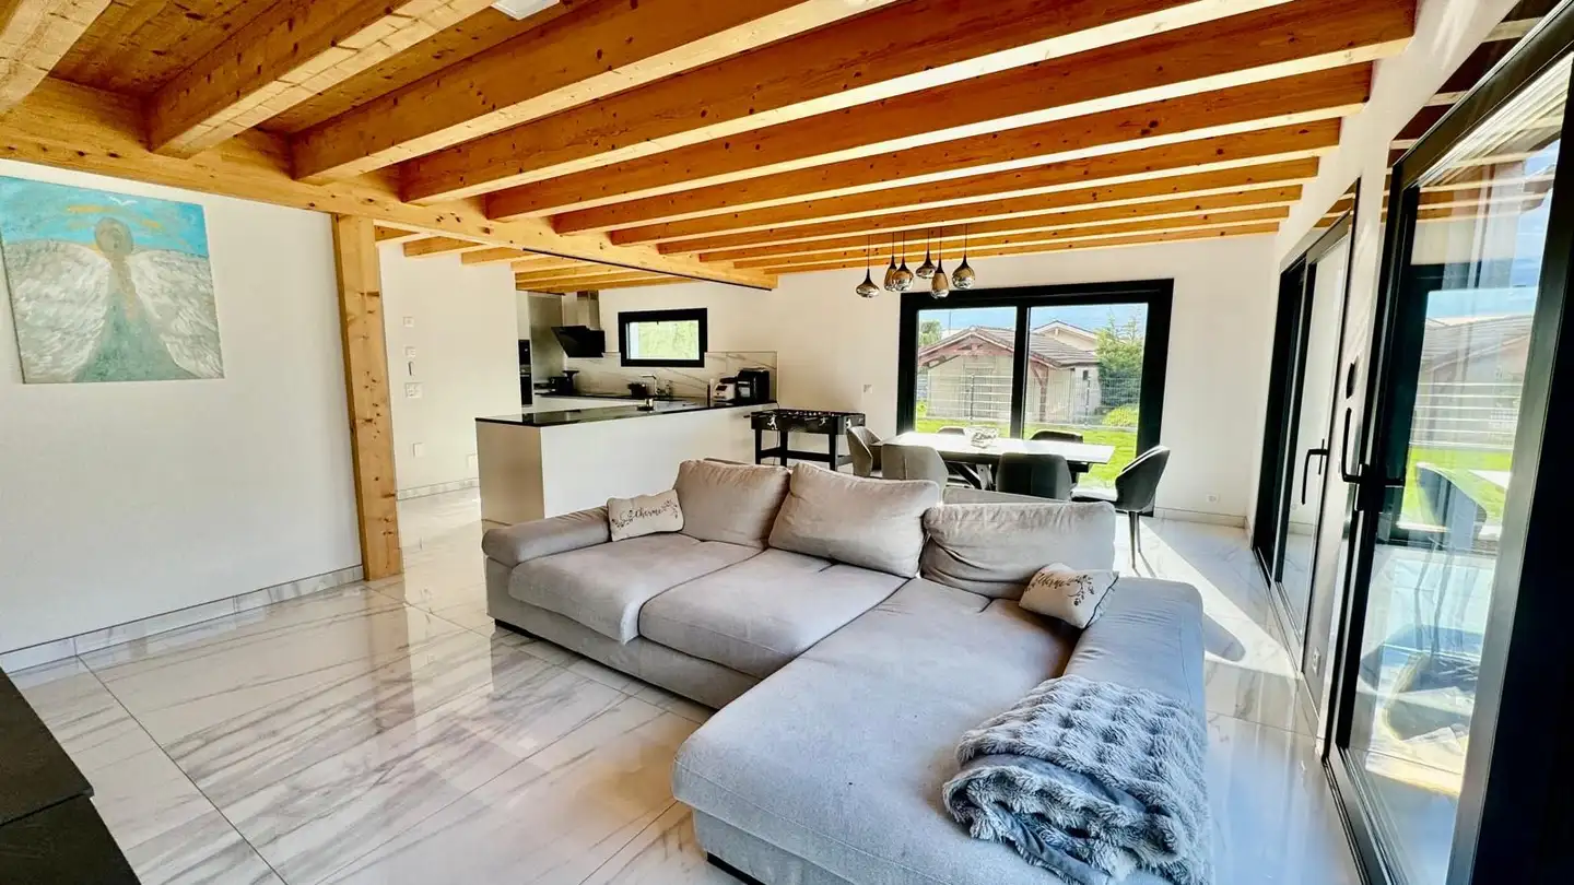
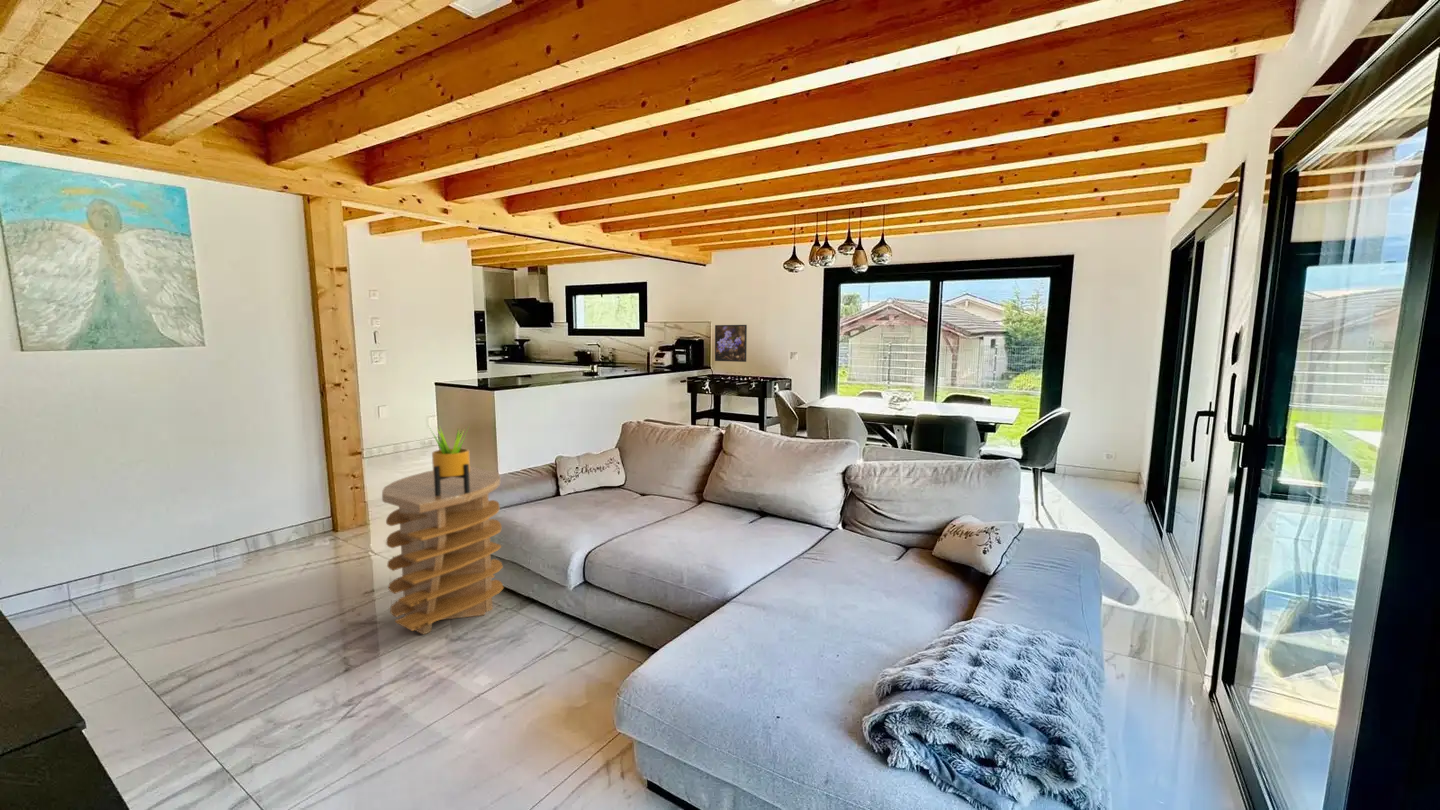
+ potted plant [428,422,472,496]
+ side table [381,465,505,636]
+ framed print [714,324,748,363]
